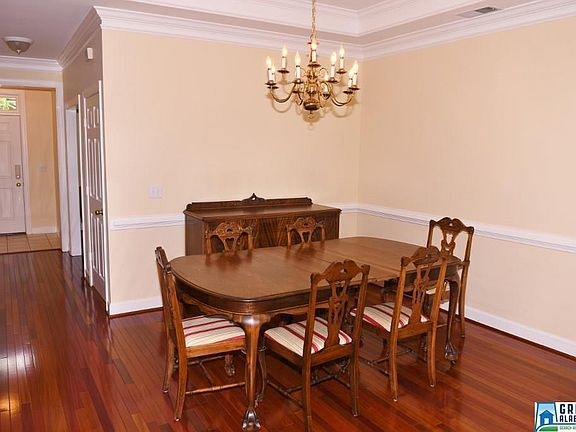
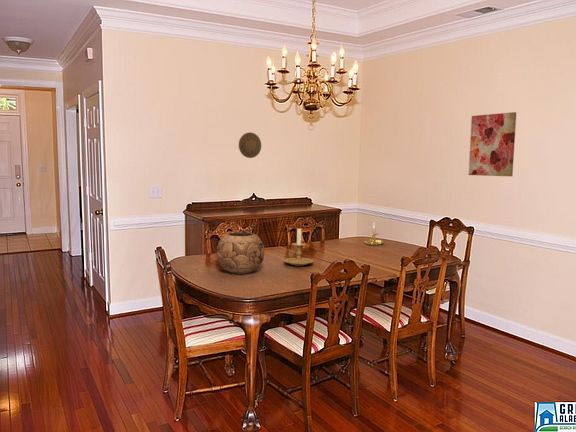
+ wall art [468,111,517,177]
+ candle holder [363,223,384,246]
+ decorative bowl [215,231,265,275]
+ decorative plate [238,131,262,159]
+ candle holder [283,226,314,267]
